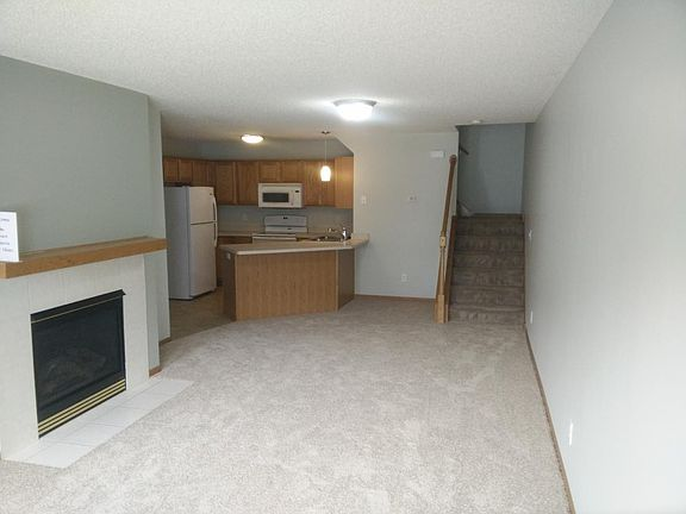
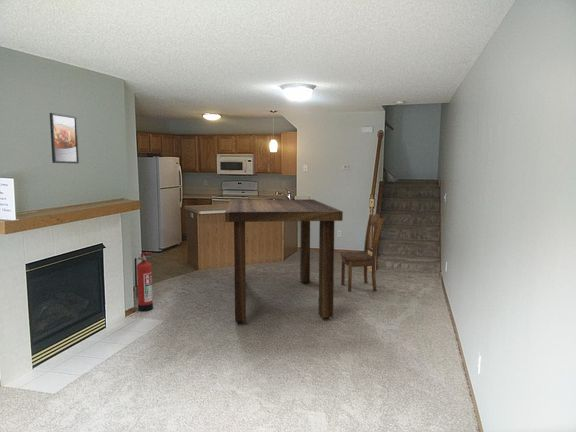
+ dining table [224,198,344,324]
+ fire extinguisher [134,252,154,312]
+ dining chair [340,213,385,292]
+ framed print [49,112,80,164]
